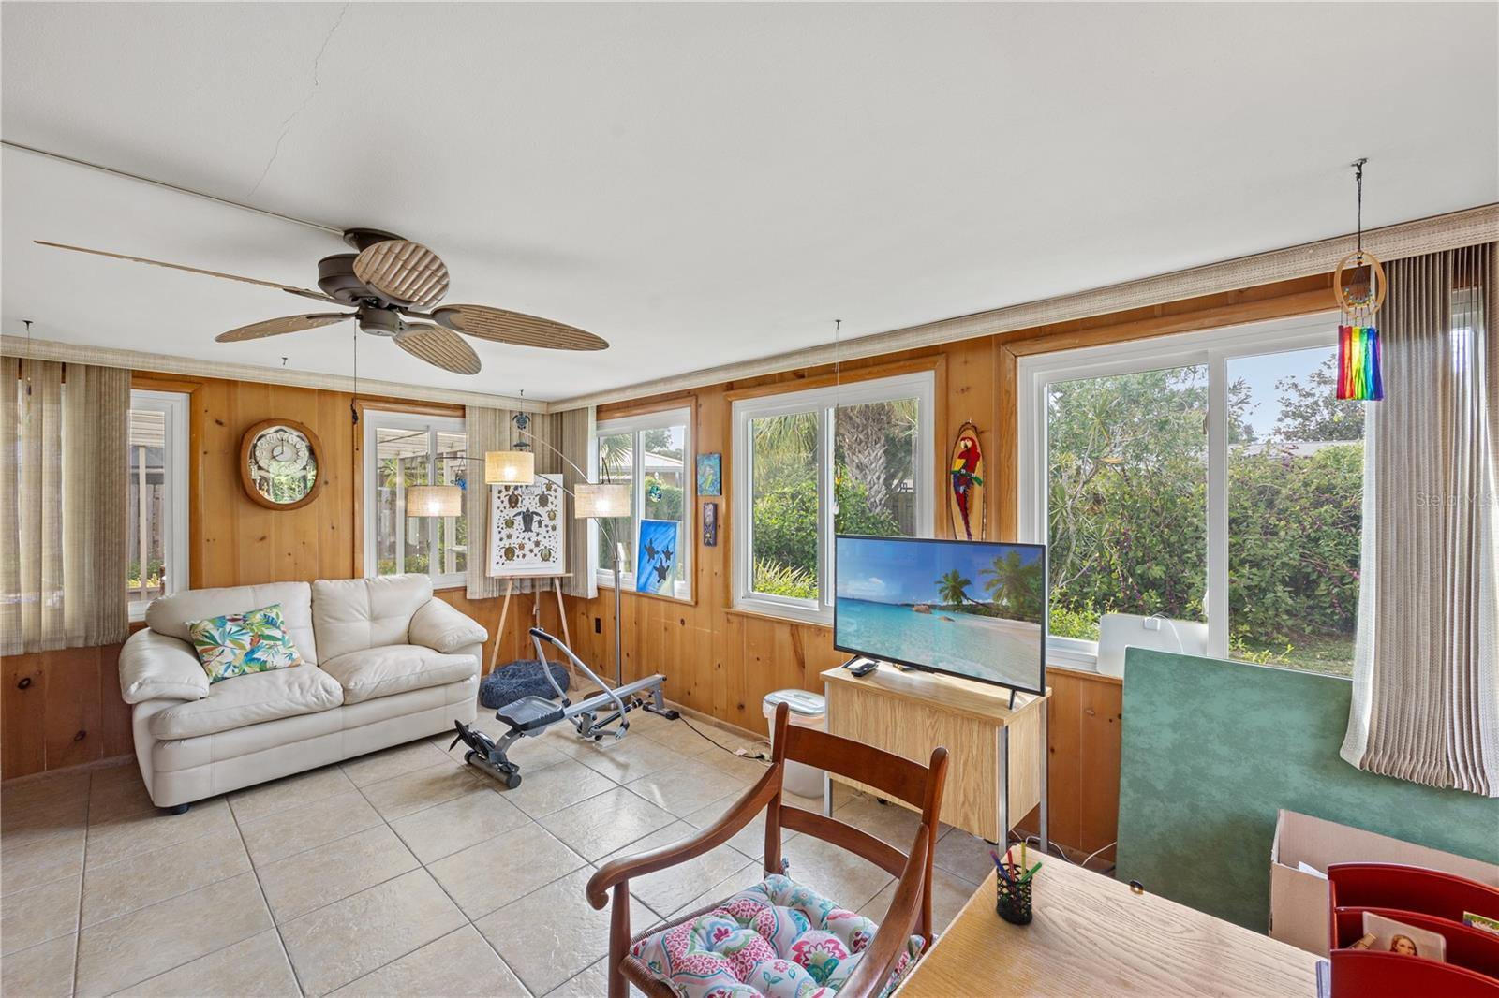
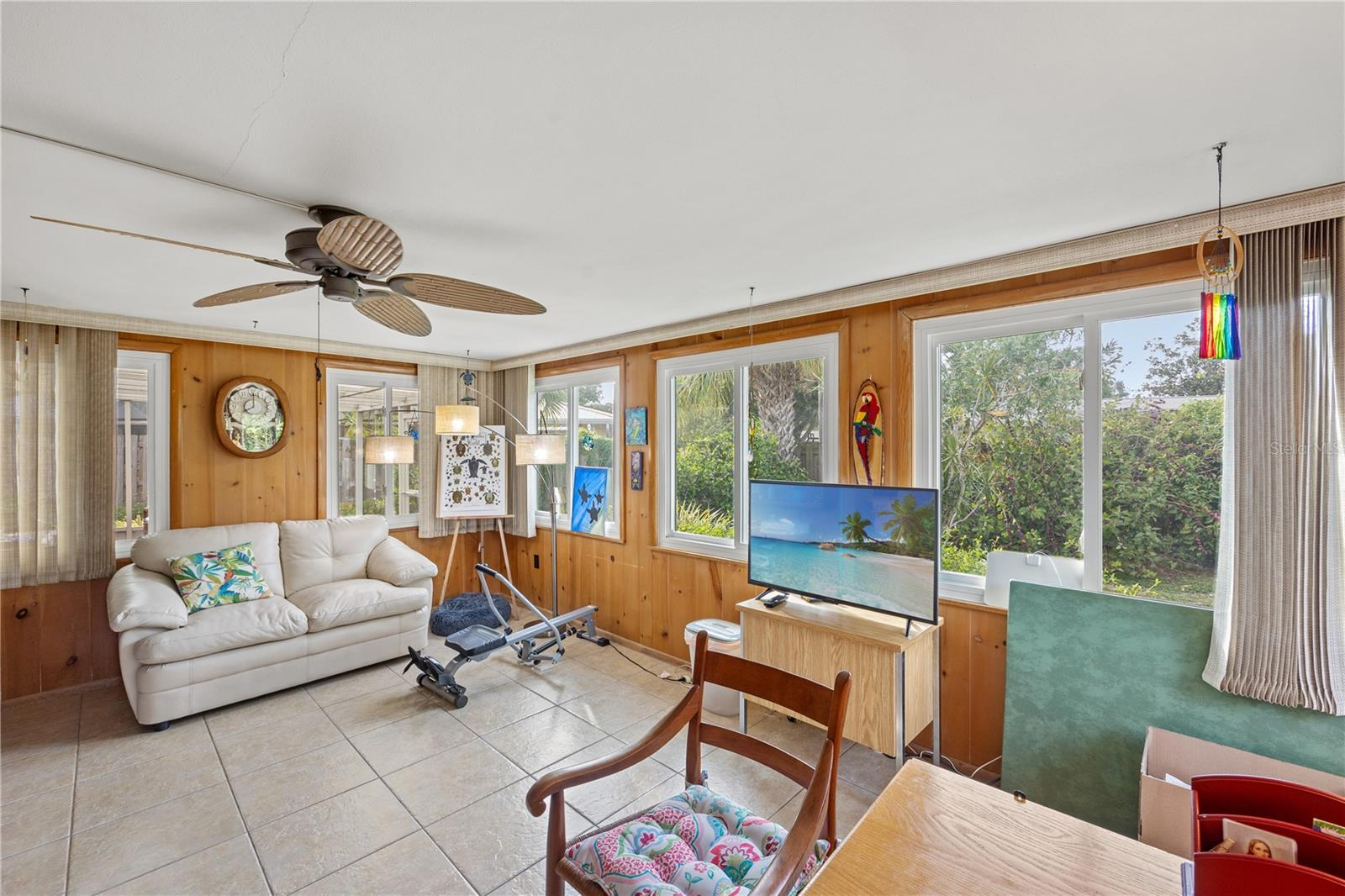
- pen holder [990,841,1043,924]
